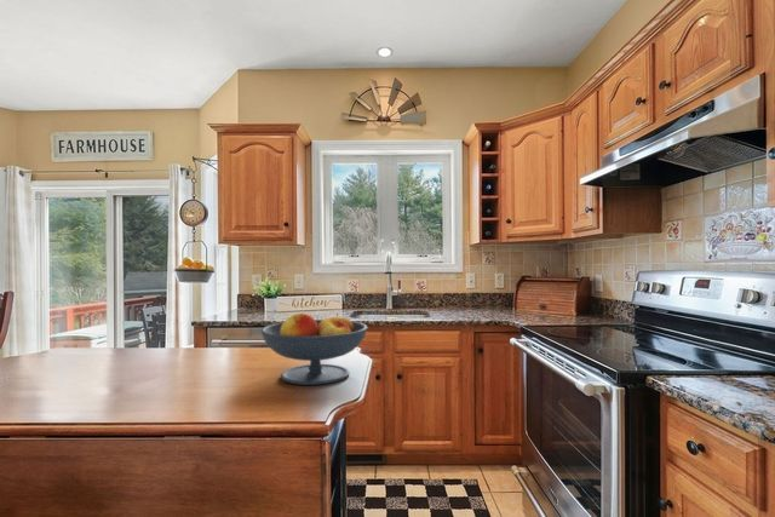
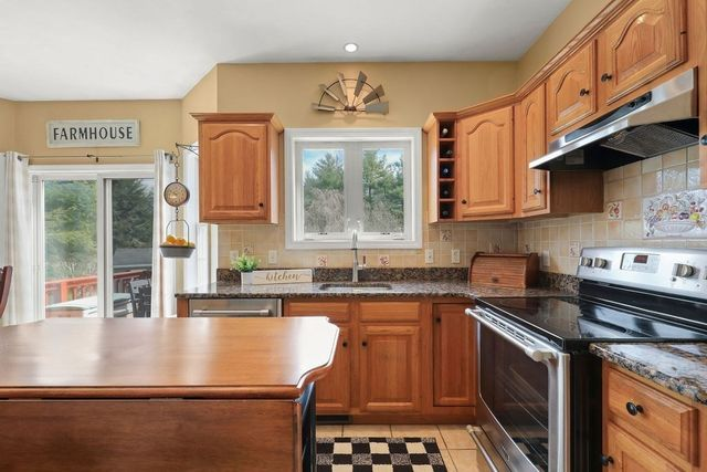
- fruit bowl [259,312,369,386]
